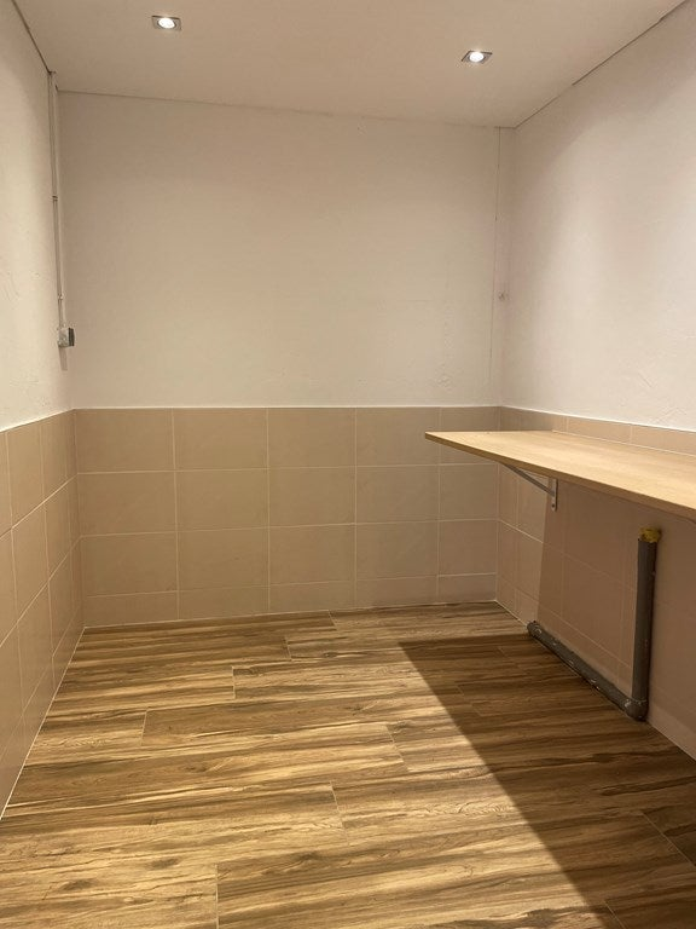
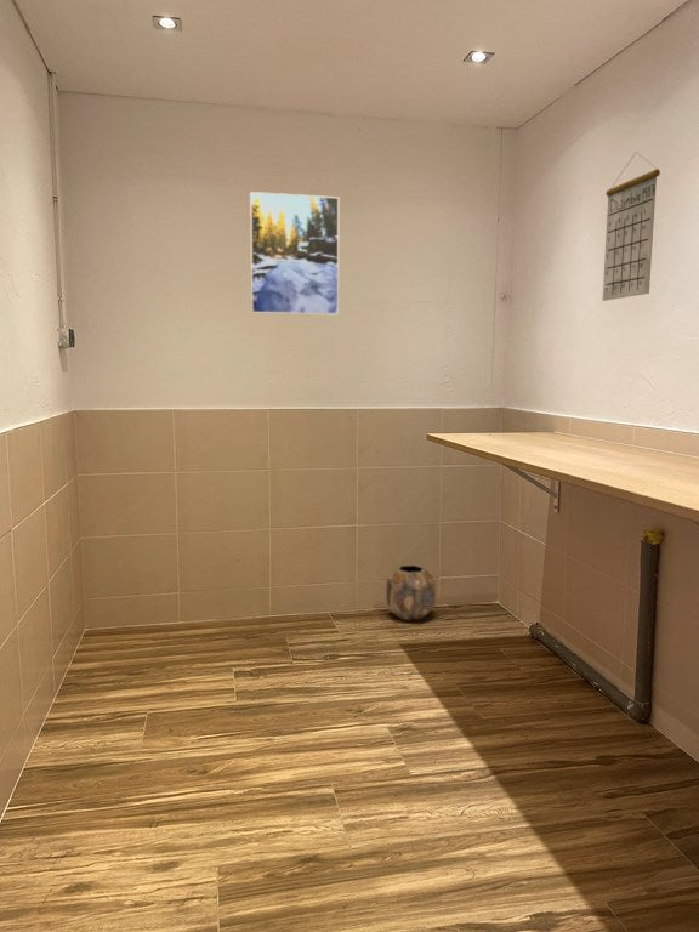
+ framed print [249,191,340,317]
+ calendar [602,150,661,302]
+ planter [385,564,437,621]
